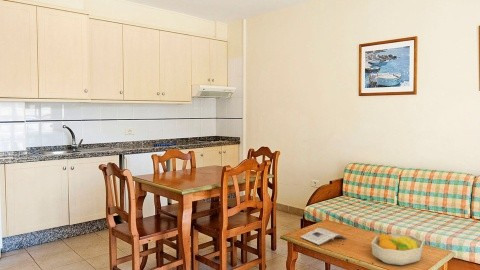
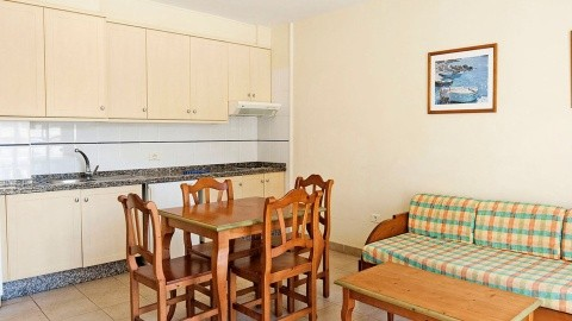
- fruit bowl [370,232,425,266]
- magazine [299,227,348,246]
